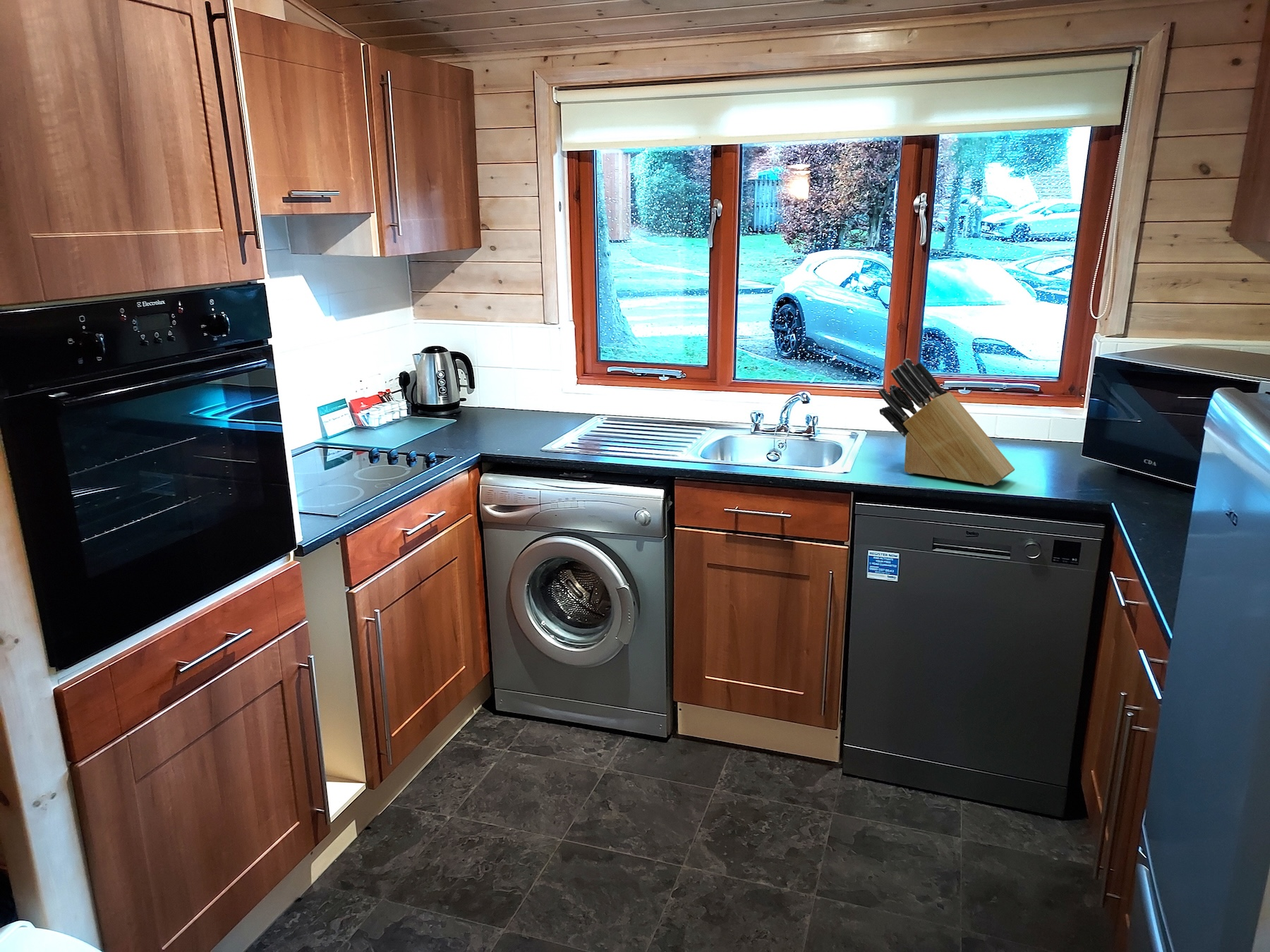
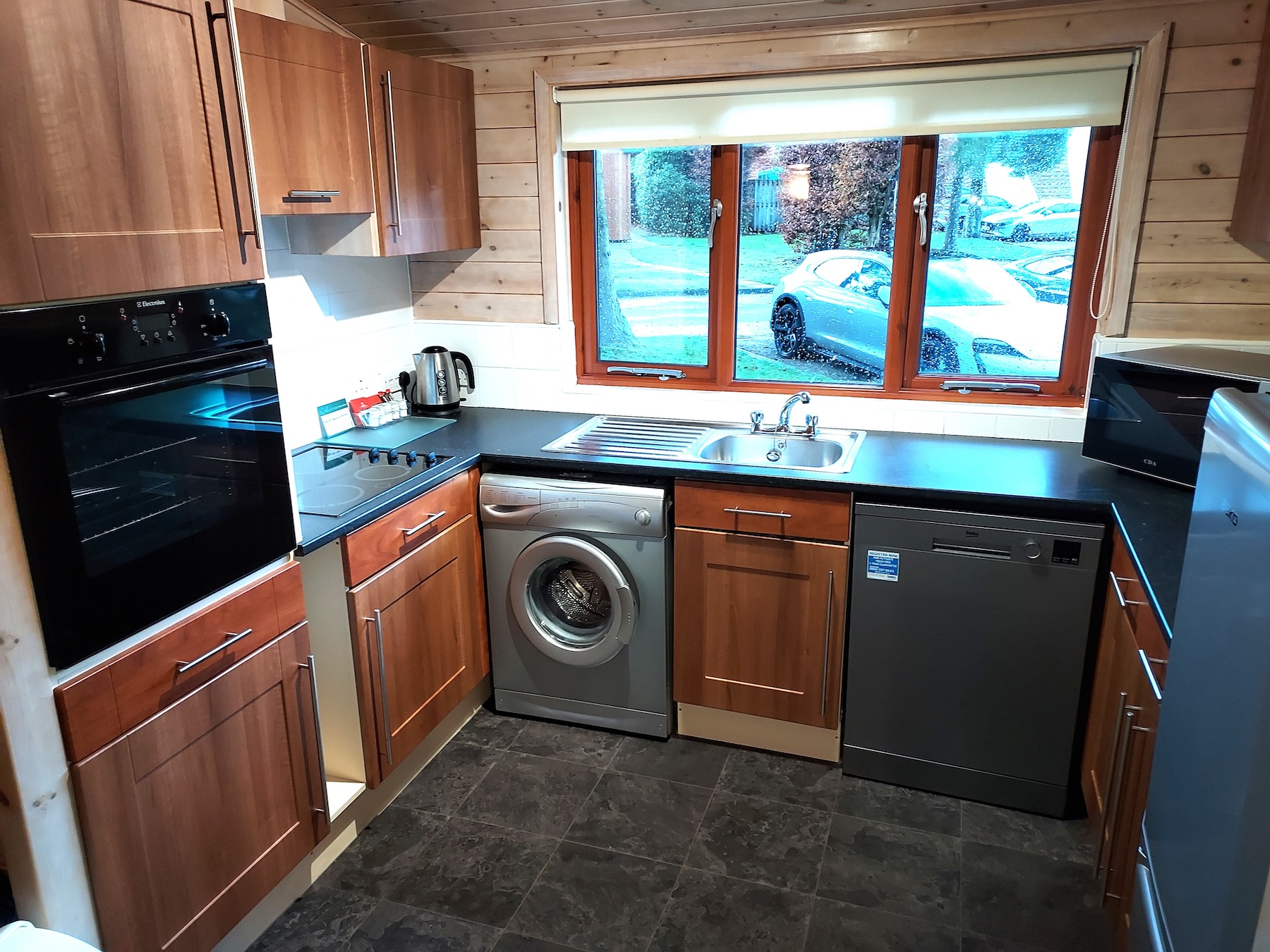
- knife block [878,358,1015,486]
